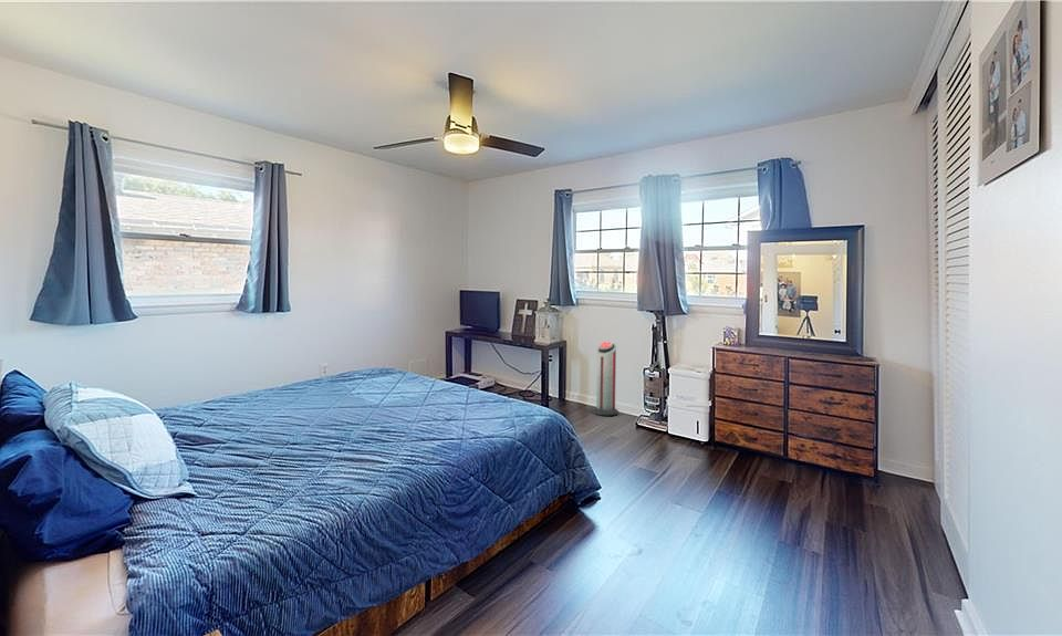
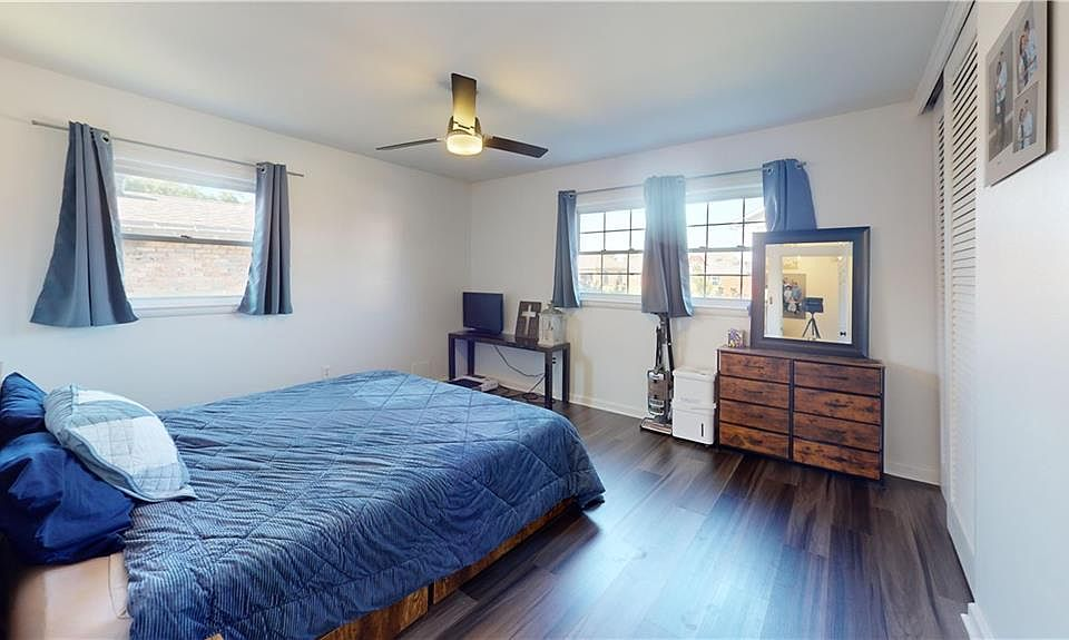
- air purifier [592,341,620,416]
